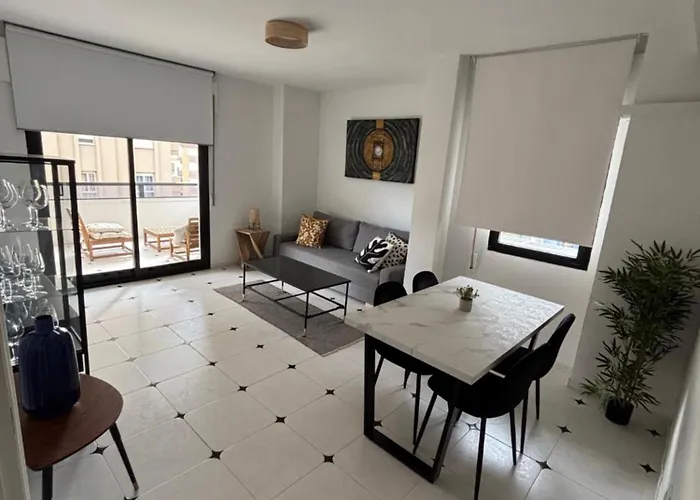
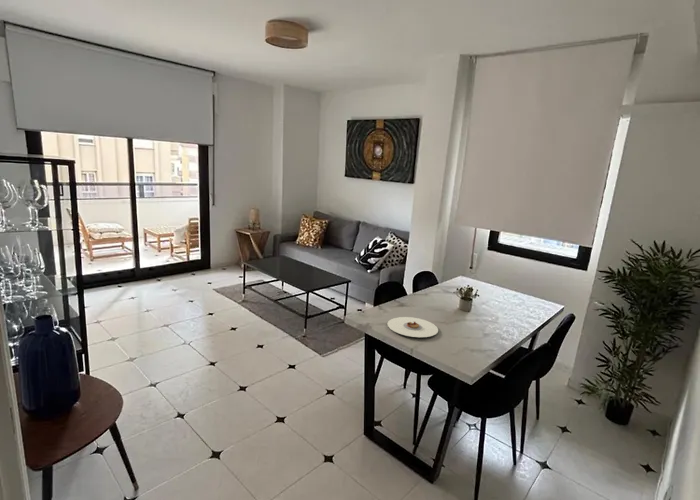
+ plate [386,316,439,338]
